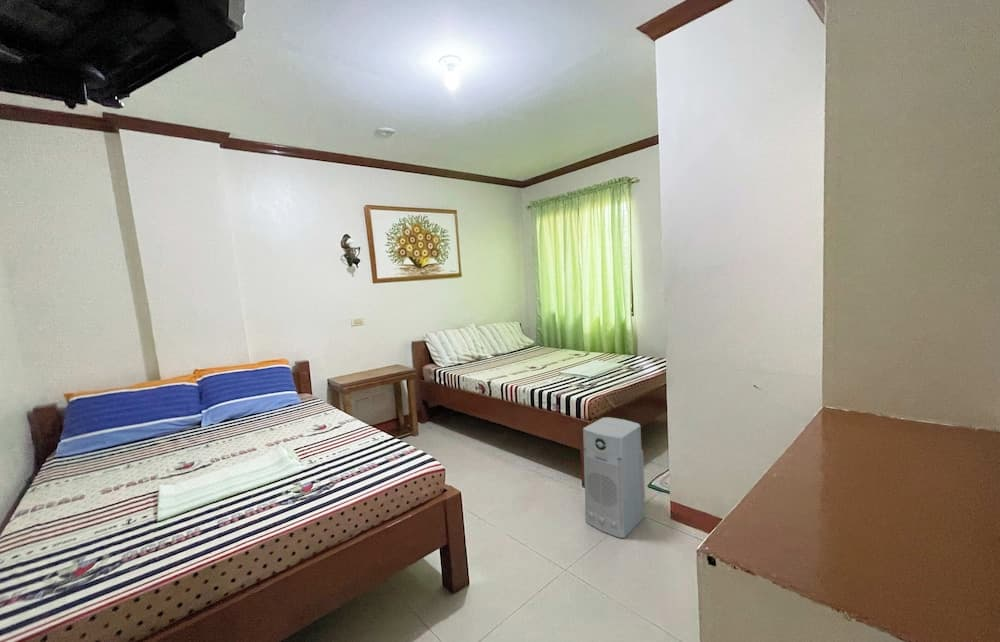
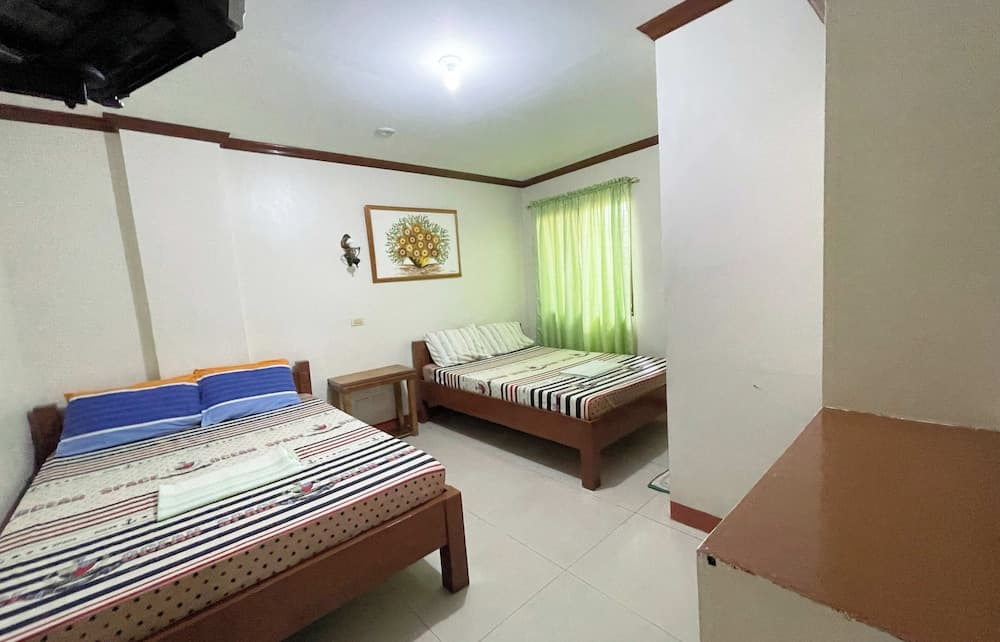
- air purifier [582,416,646,539]
